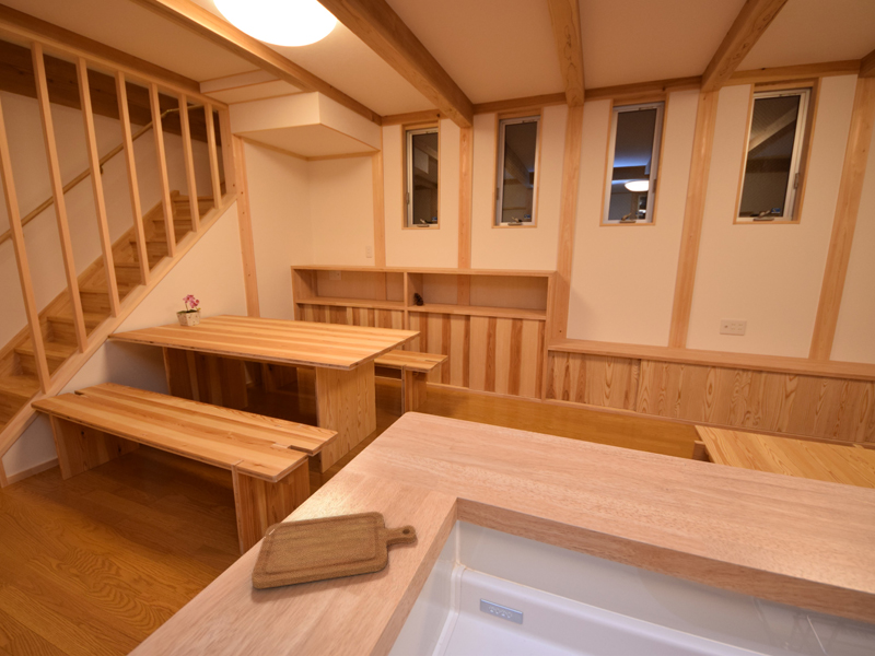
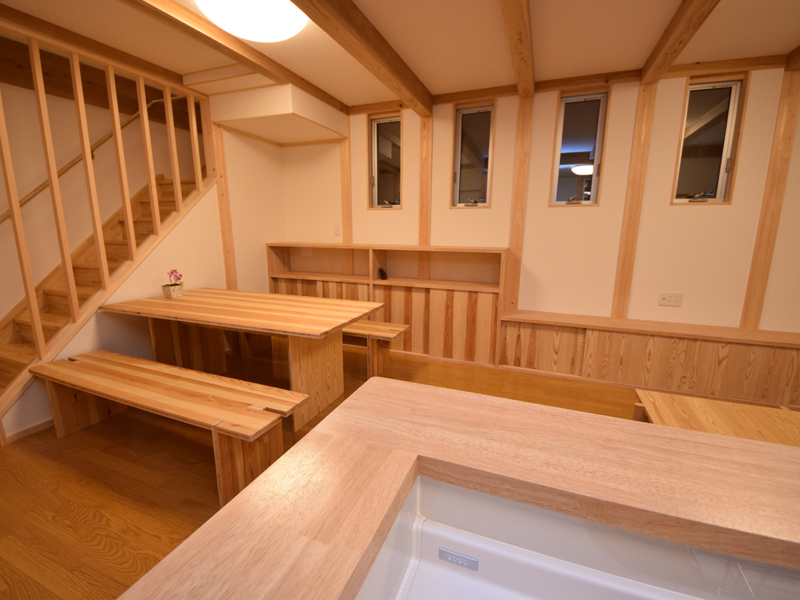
- chopping board [250,511,417,589]
